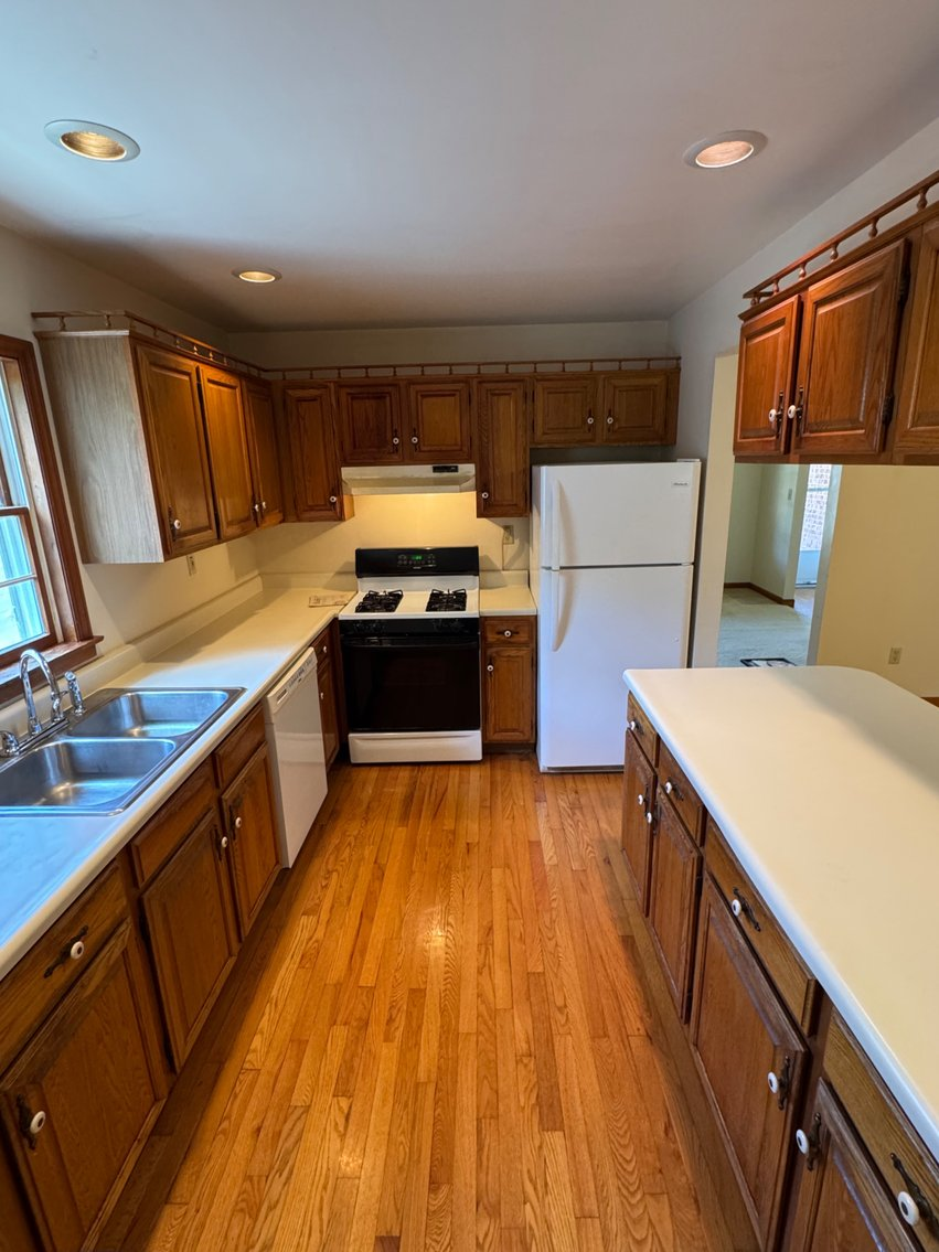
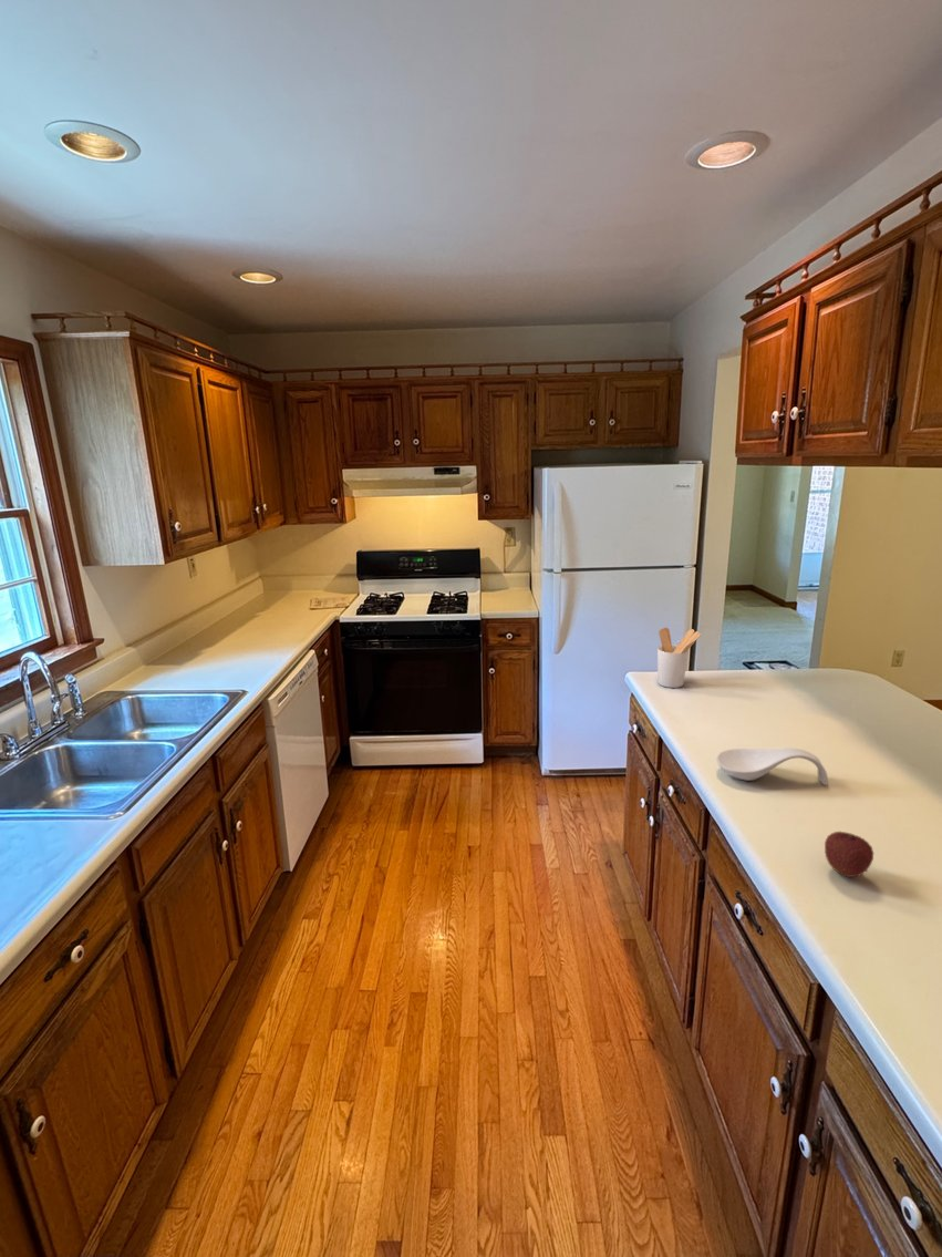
+ spoon rest [715,746,829,786]
+ utensil holder [656,627,702,689]
+ fruit [824,831,874,878]
